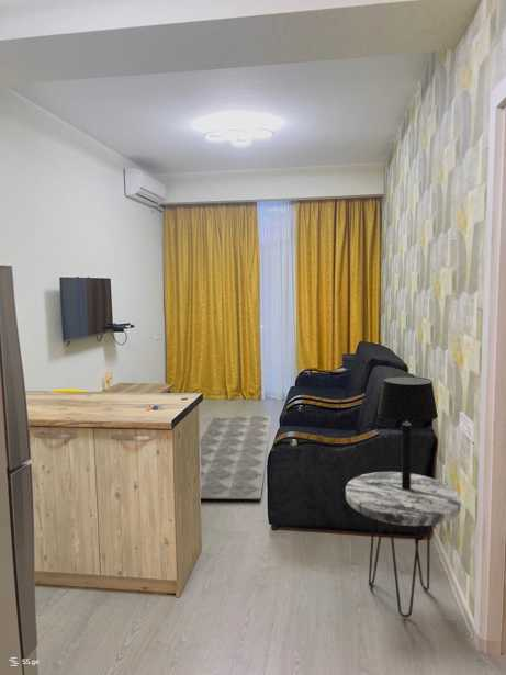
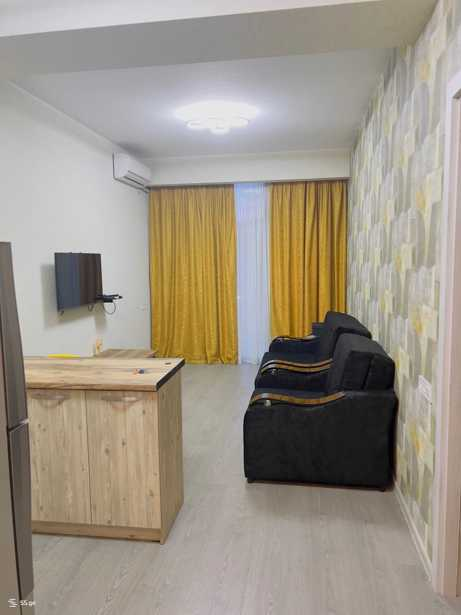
- table lamp [376,375,439,490]
- side table [345,471,462,619]
- rug [199,415,272,500]
